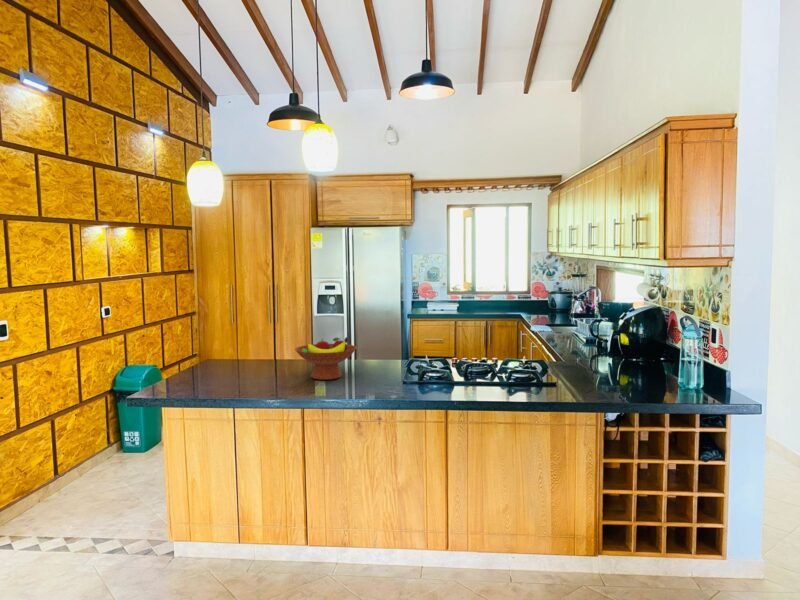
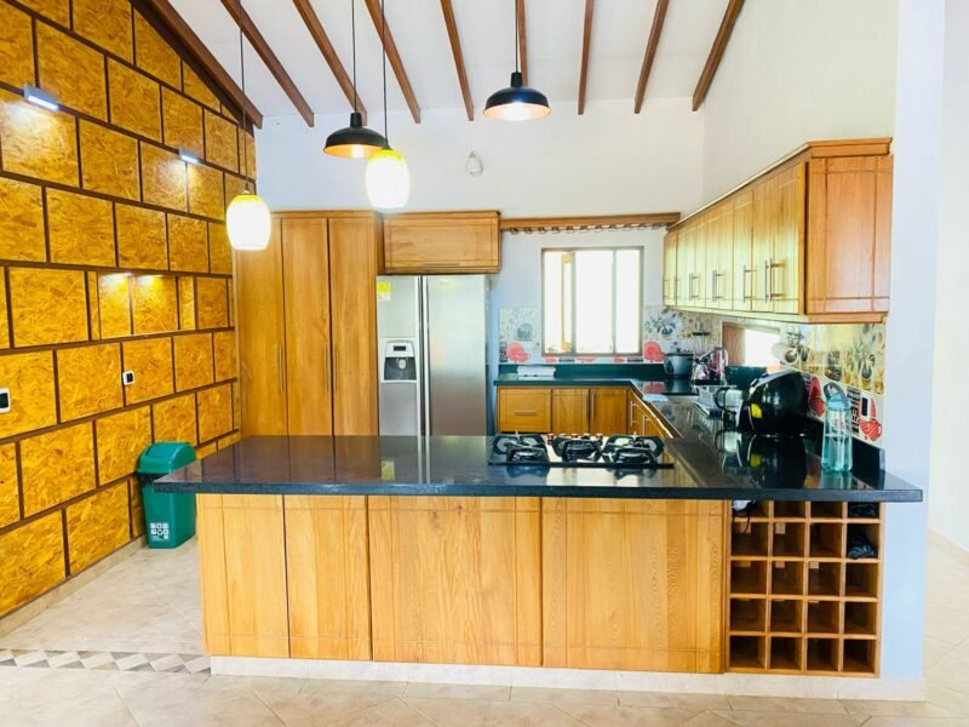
- fruit bowl [294,336,358,381]
